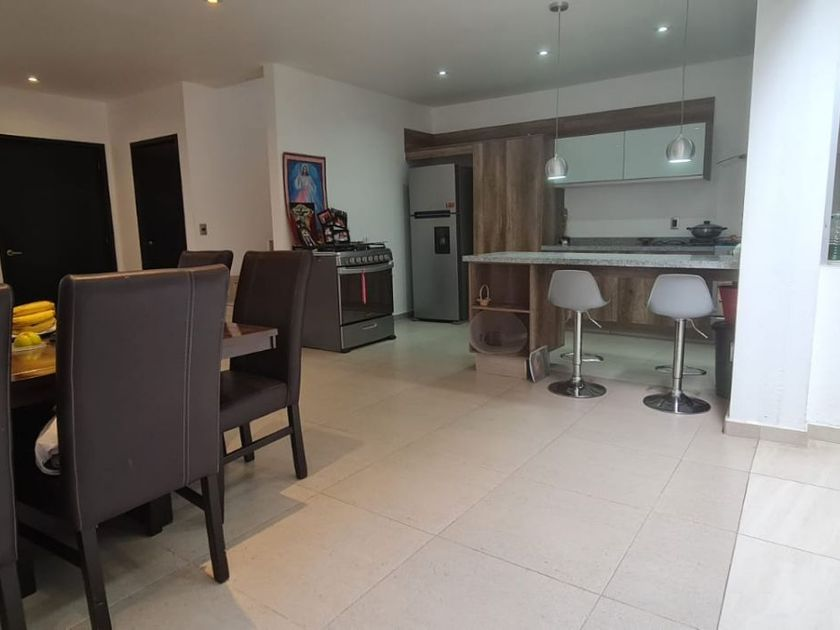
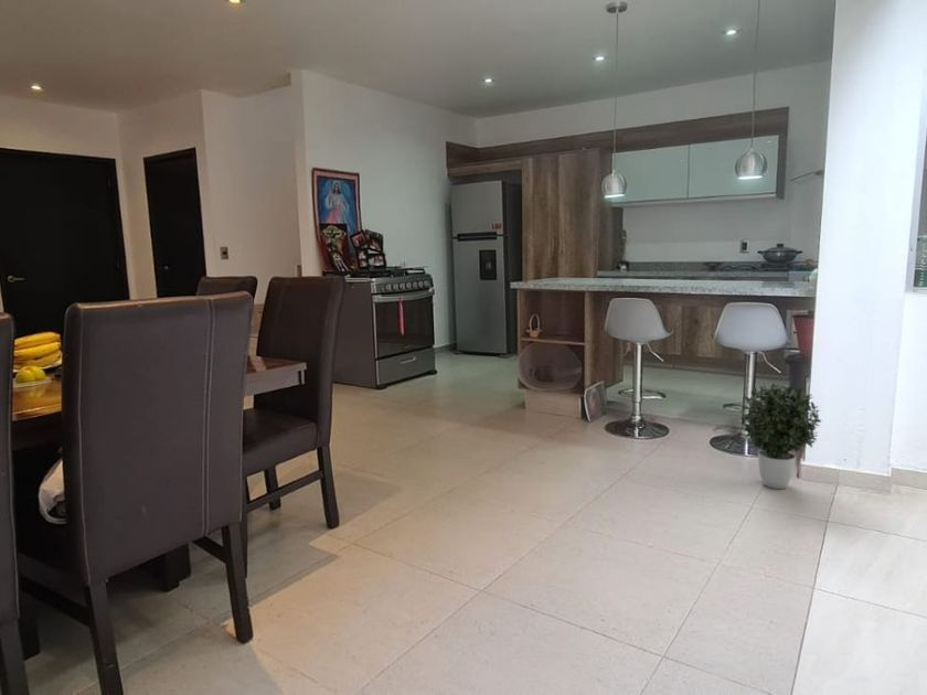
+ potted plant [739,383,823,490]
